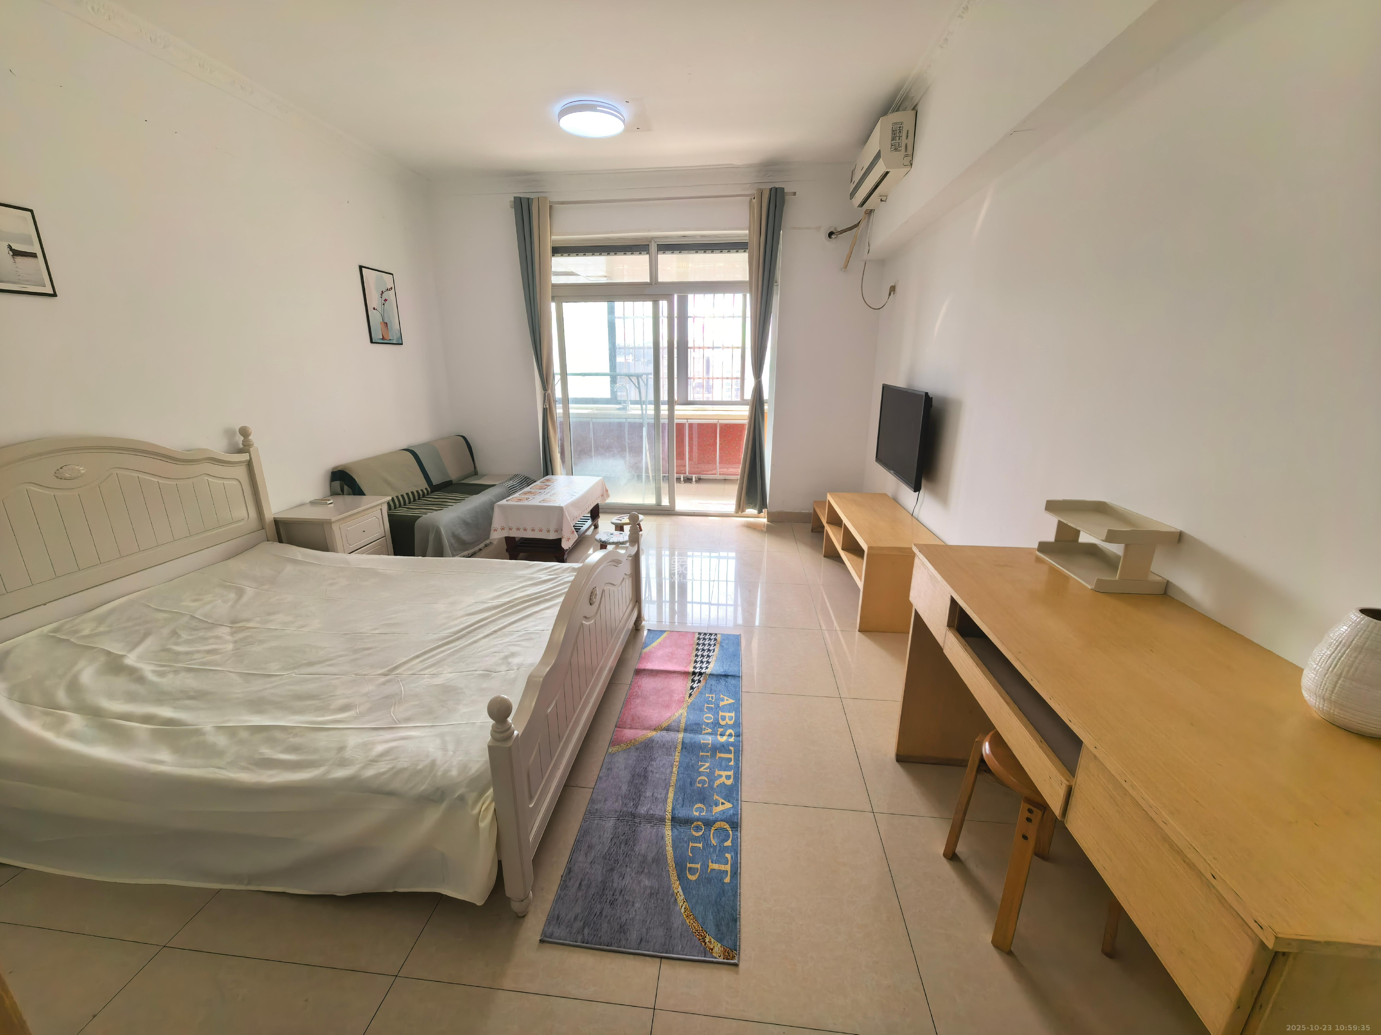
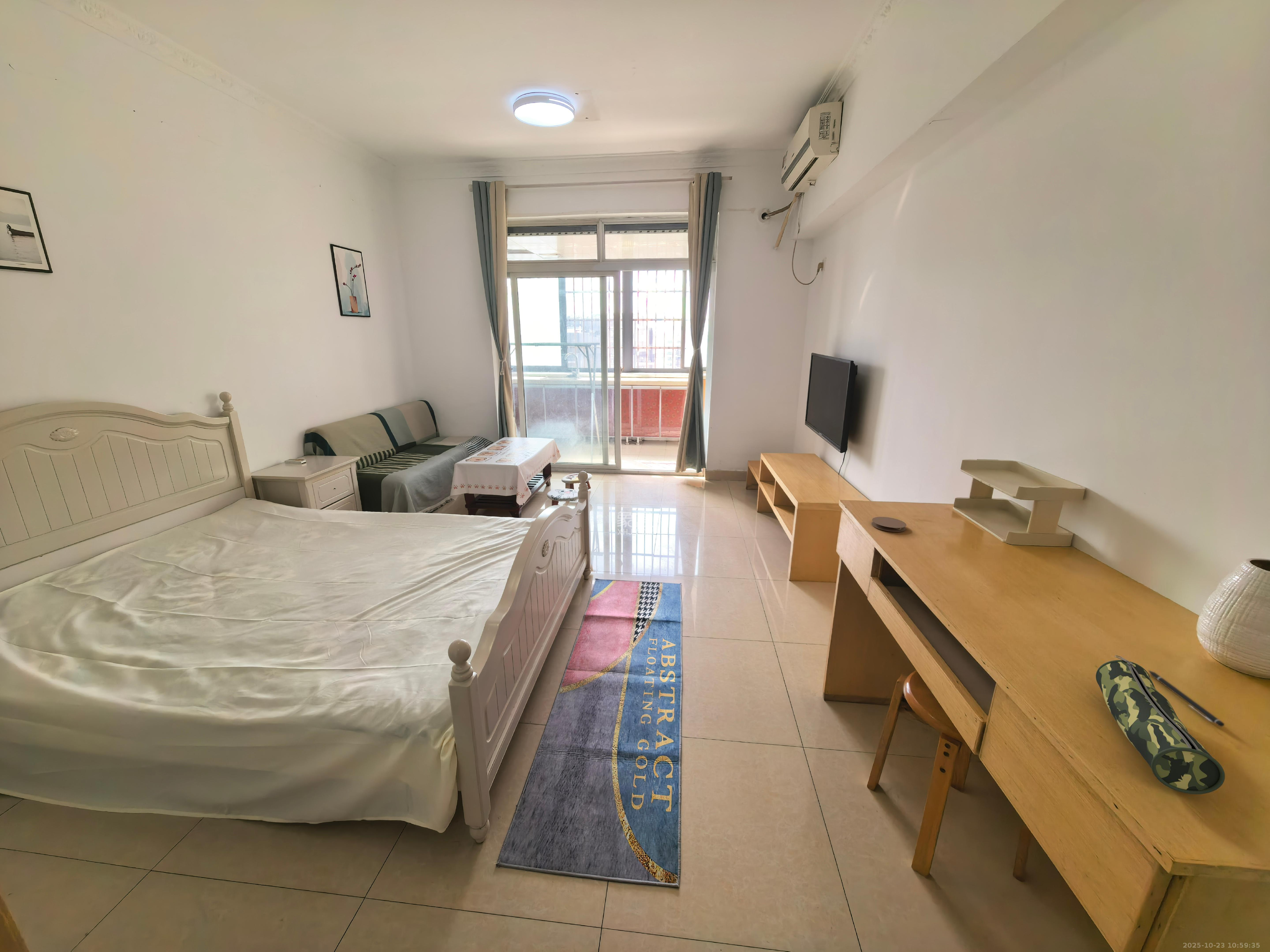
+ pencil case [1095,655,1225,795]
+ pen [1148,670,1225,727]
+ coaster [871,517,907,532]
